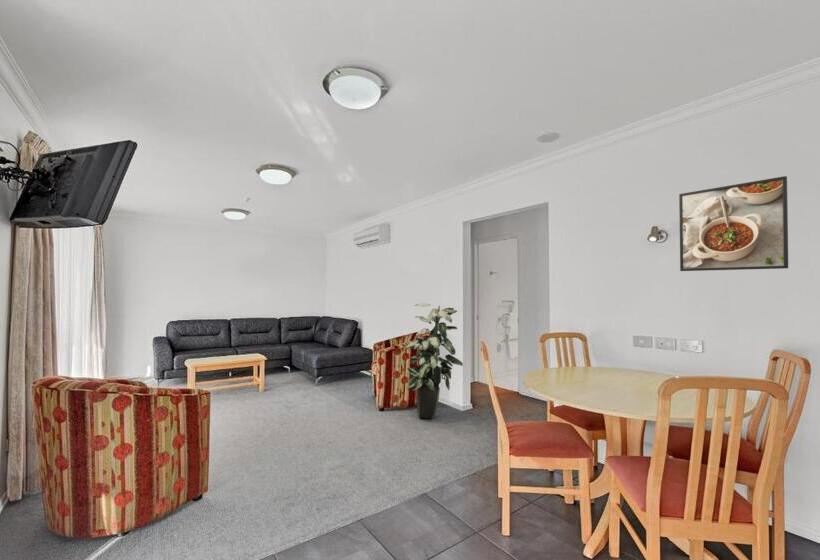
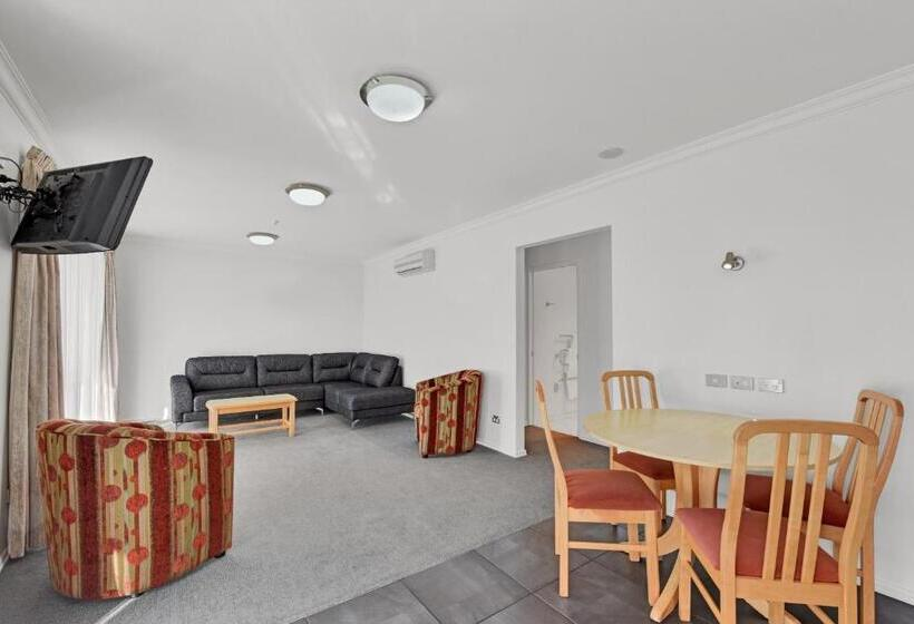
- indoor plant [404,302,464,420]
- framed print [678,175,789,272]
